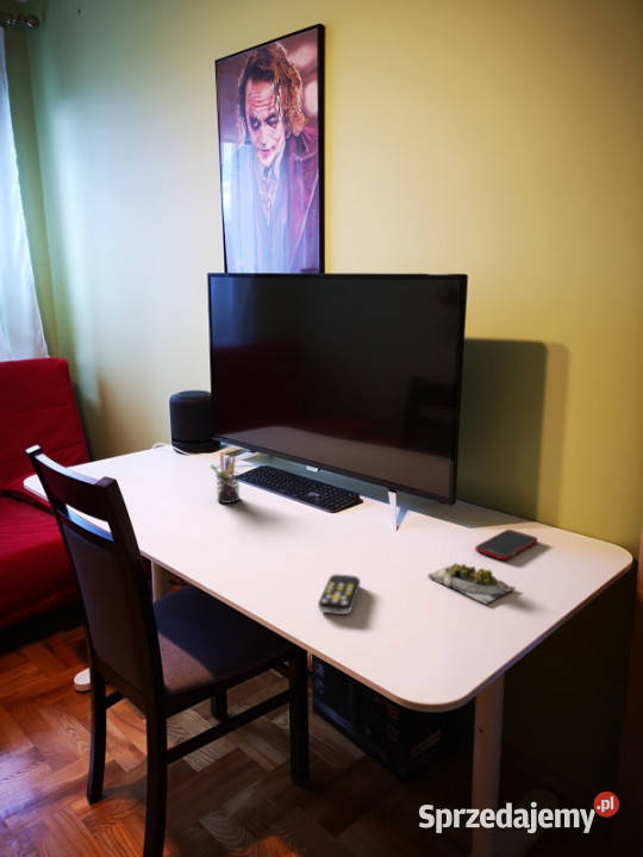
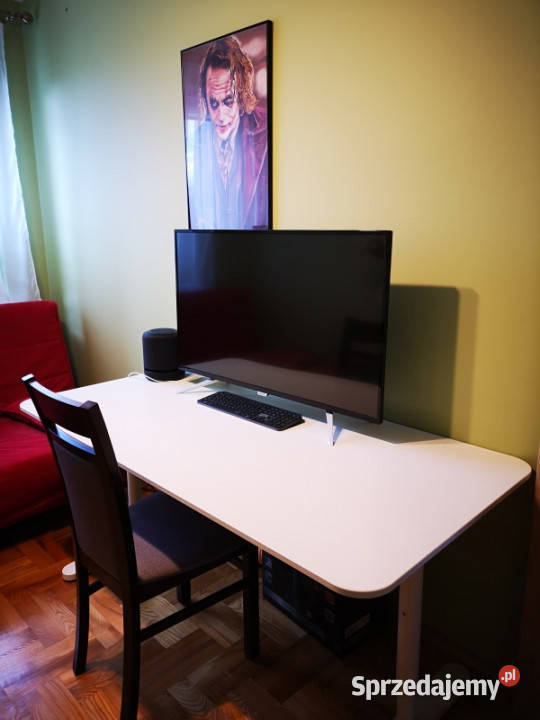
- pen holder [208,451,241,505]
- remote control [317,574,362,615]
- succulent plant [427,562,516,605]
- cell phone [474,528,538,562]
